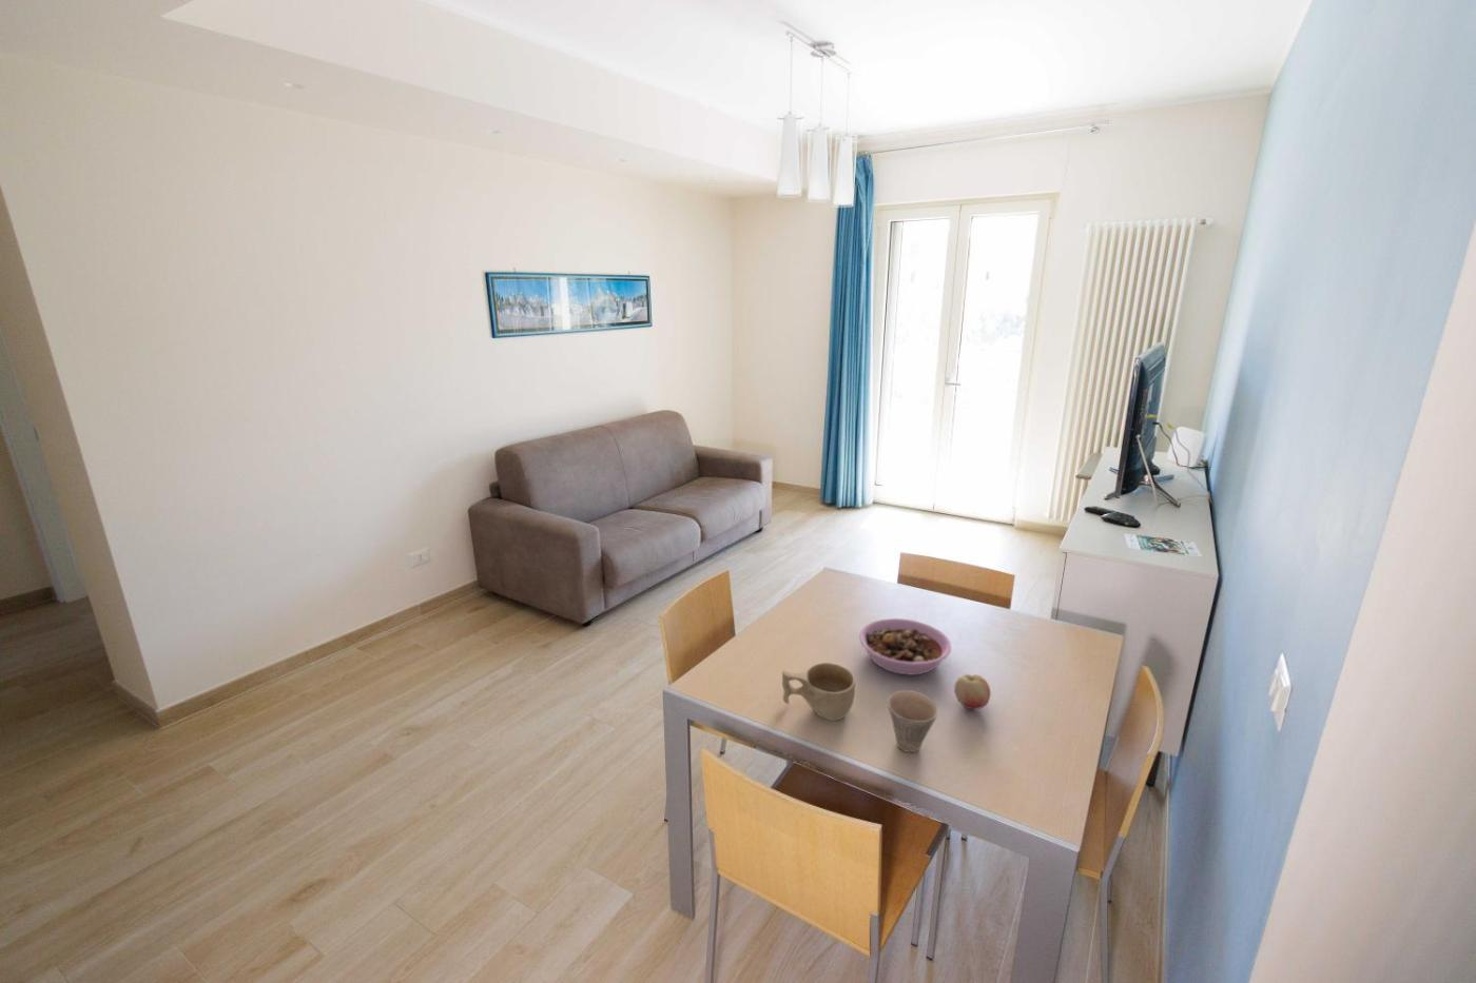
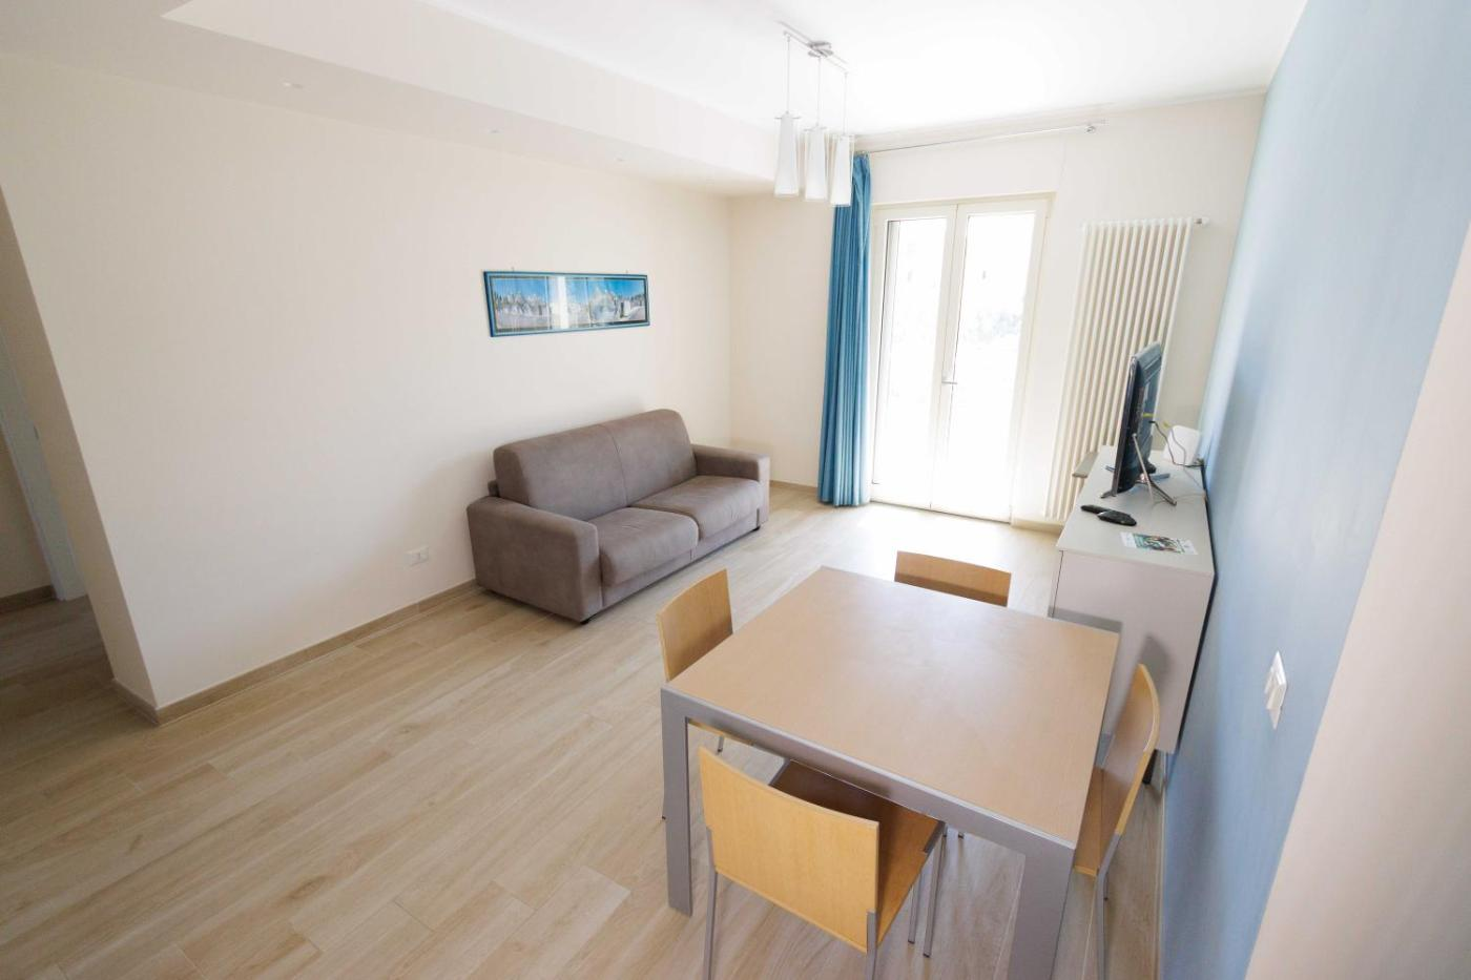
- bowl [858,618,953,677]
- cup [781,662,856,722]
- fruit [953,674,992,710]
- cup [887,689,939,754]
